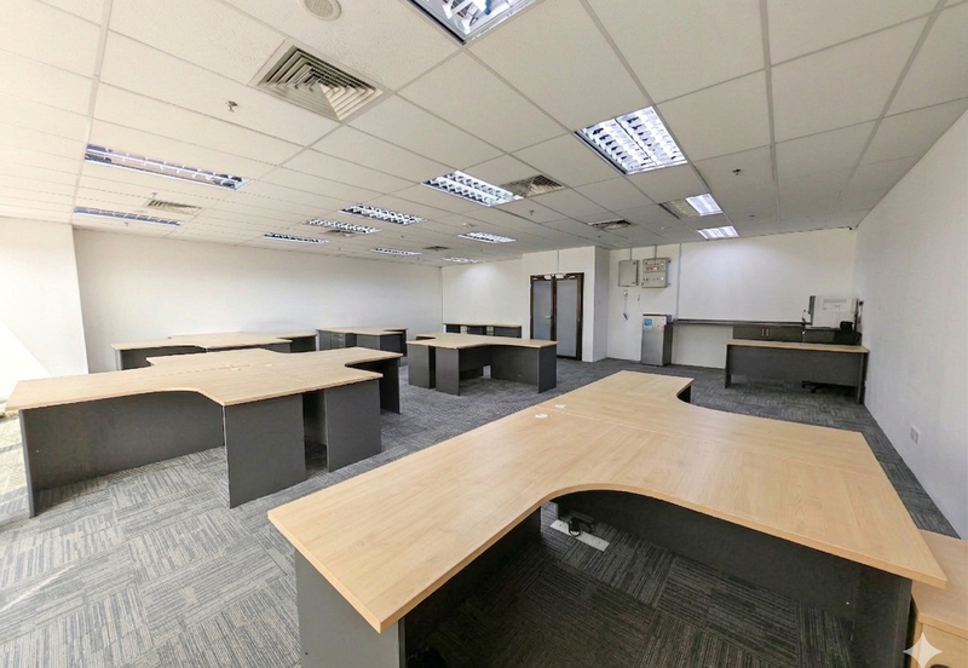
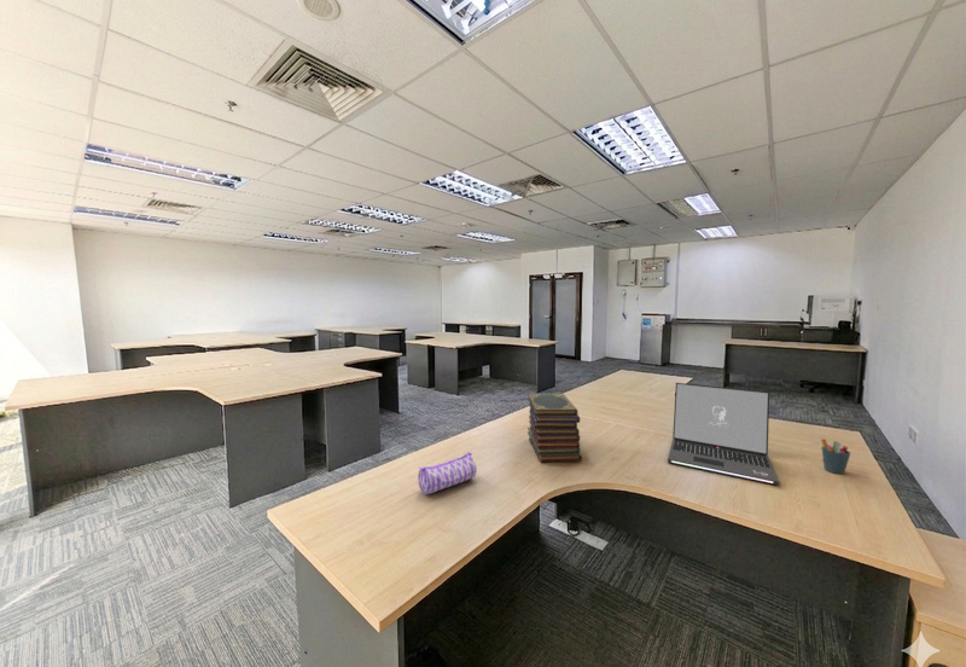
+ pencil case [417,451,478,495]
+ pen holder [820,437,851,475]
+ book stack [526,393,583,463]
+ laptop [667,382,780,486]
